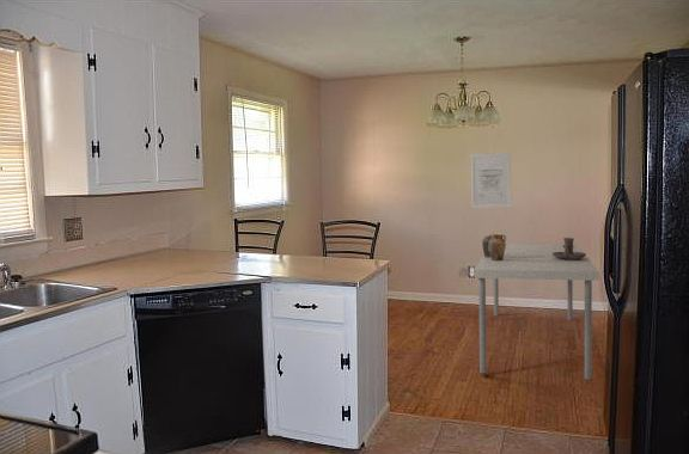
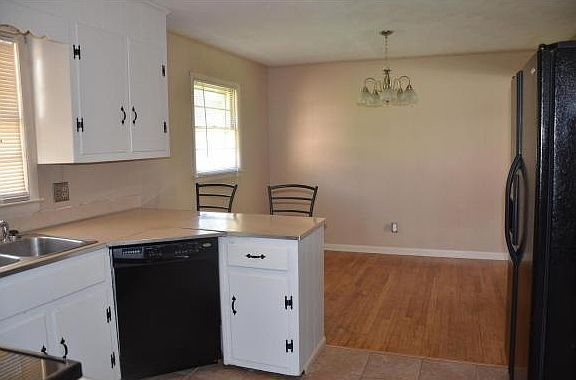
- dining table [472,243,600,382]
- wall art [470,152,512,209]
- candle holder [553,237,587,259]
- jar set [481,233,507,260]
